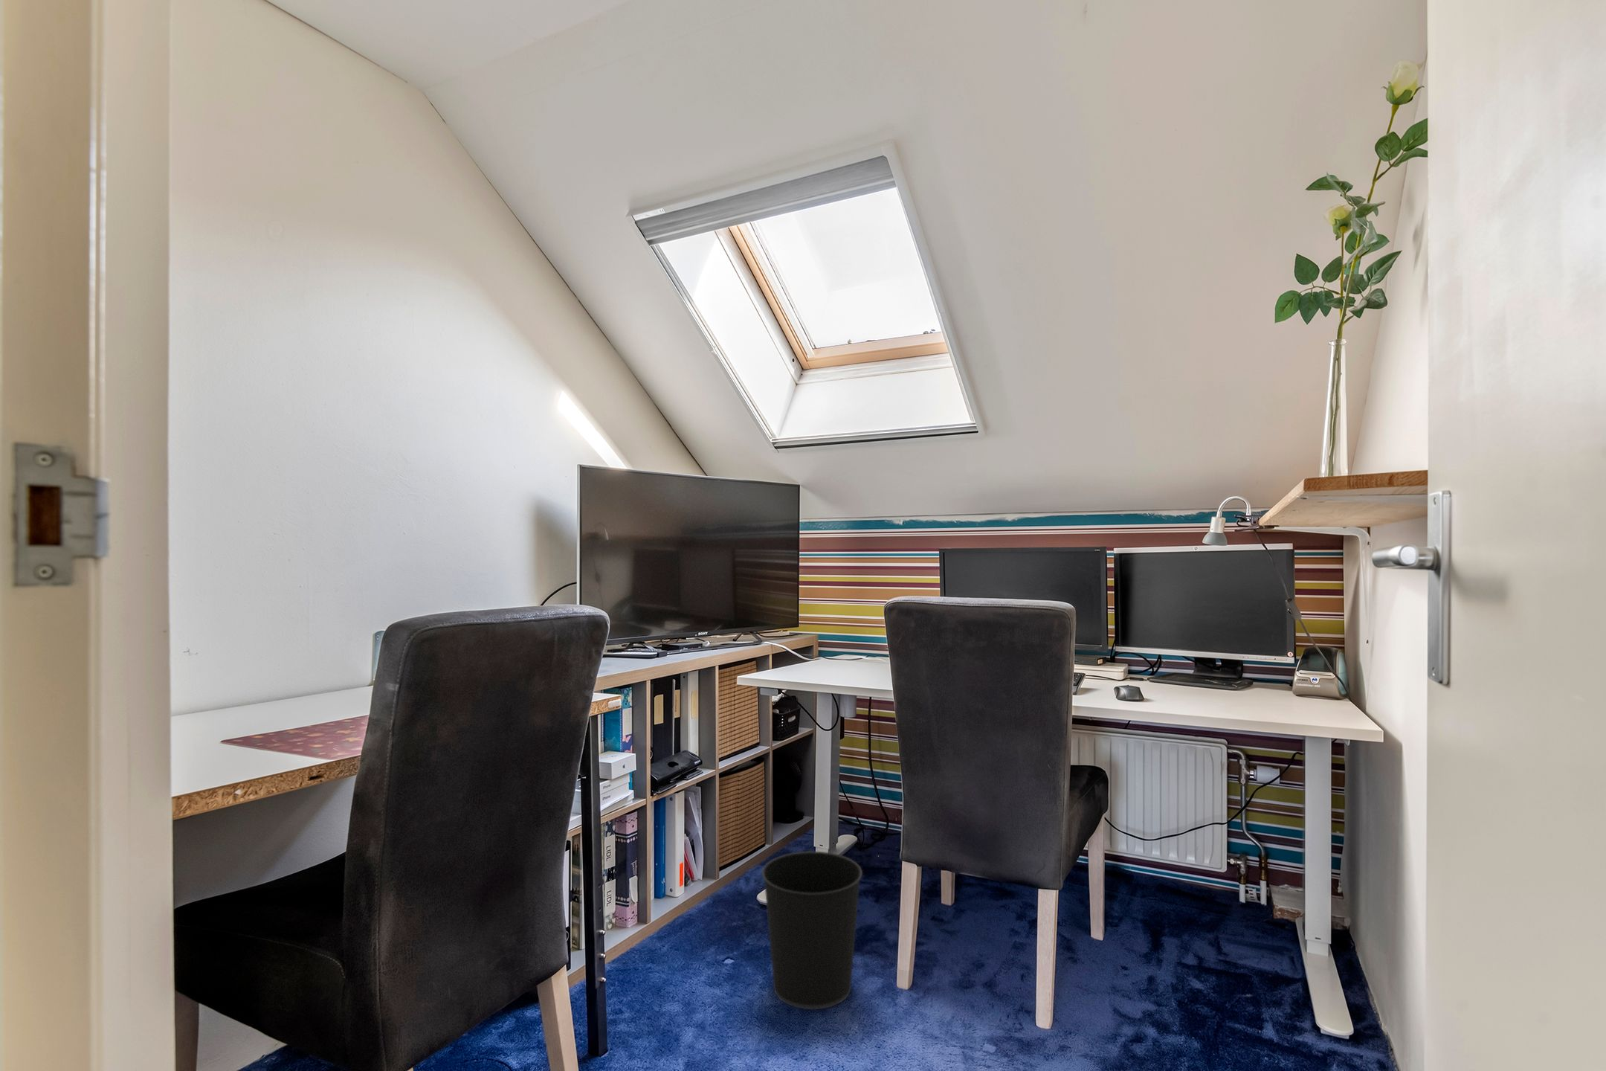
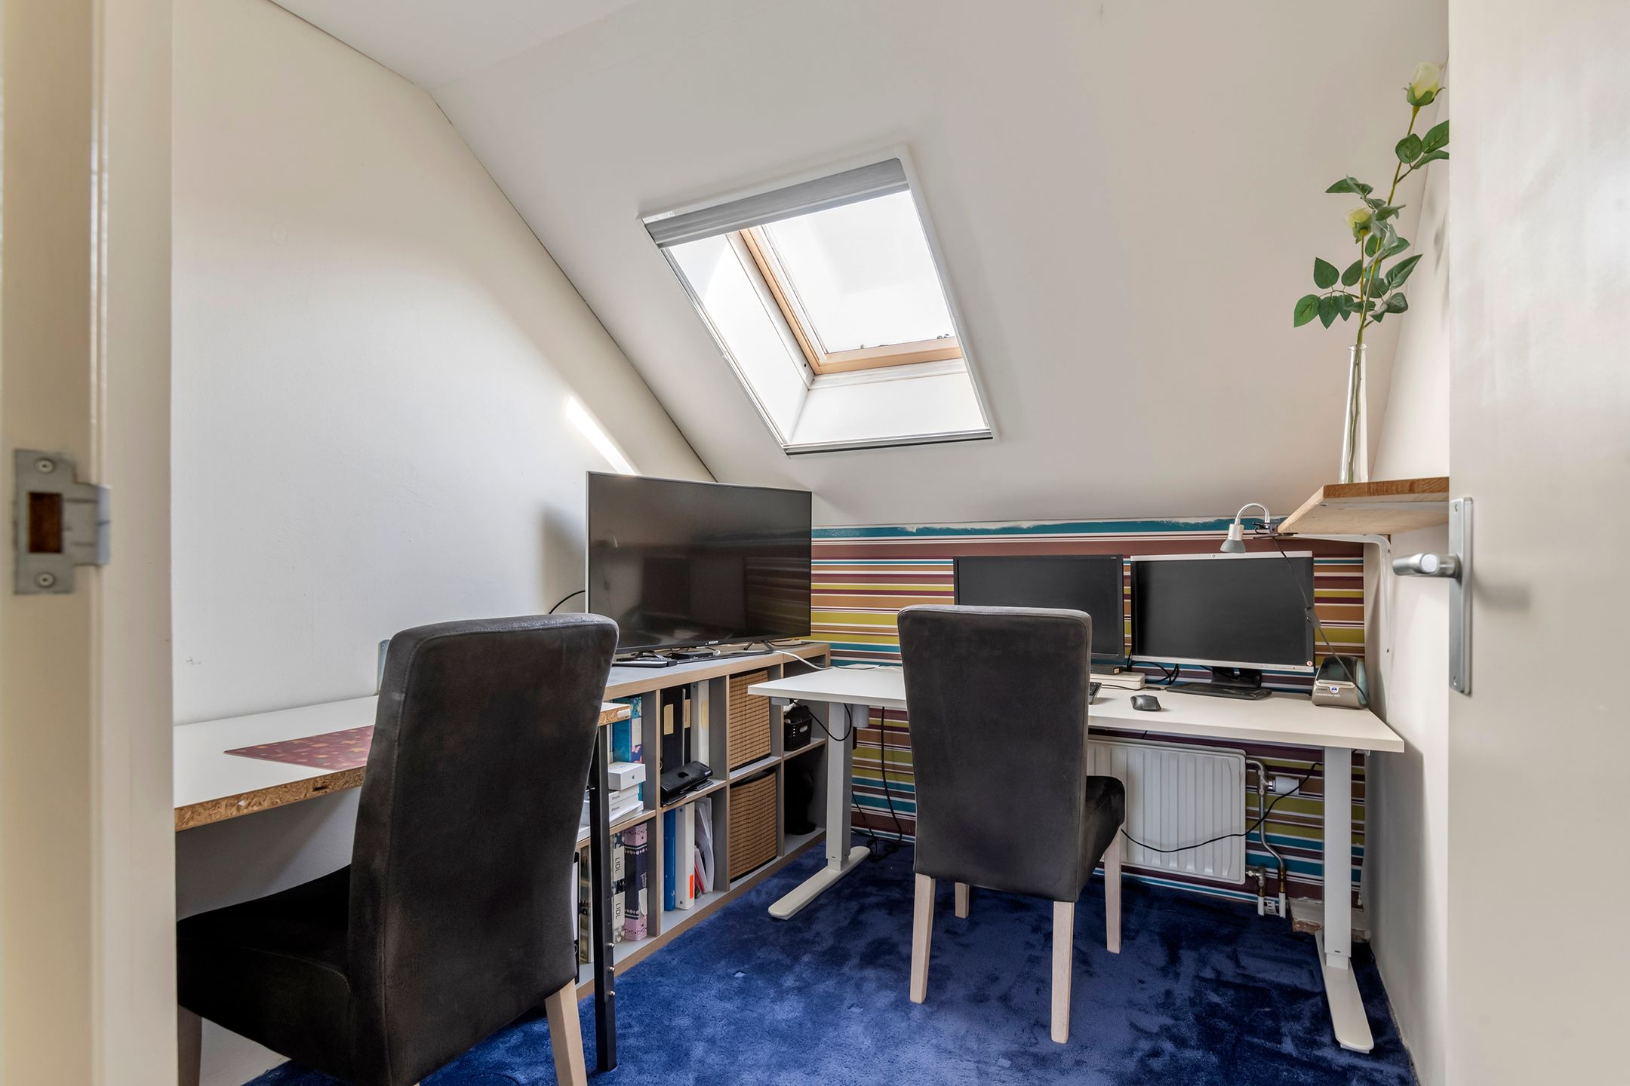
- wastebasket [761,850,863,1011]
